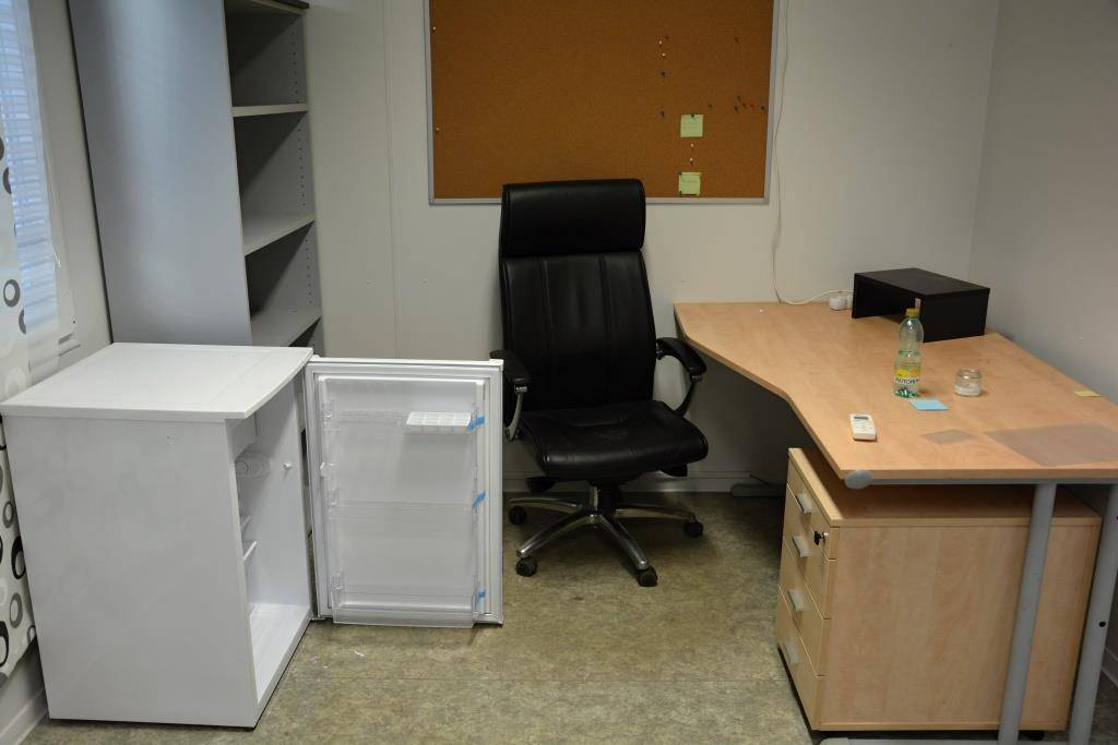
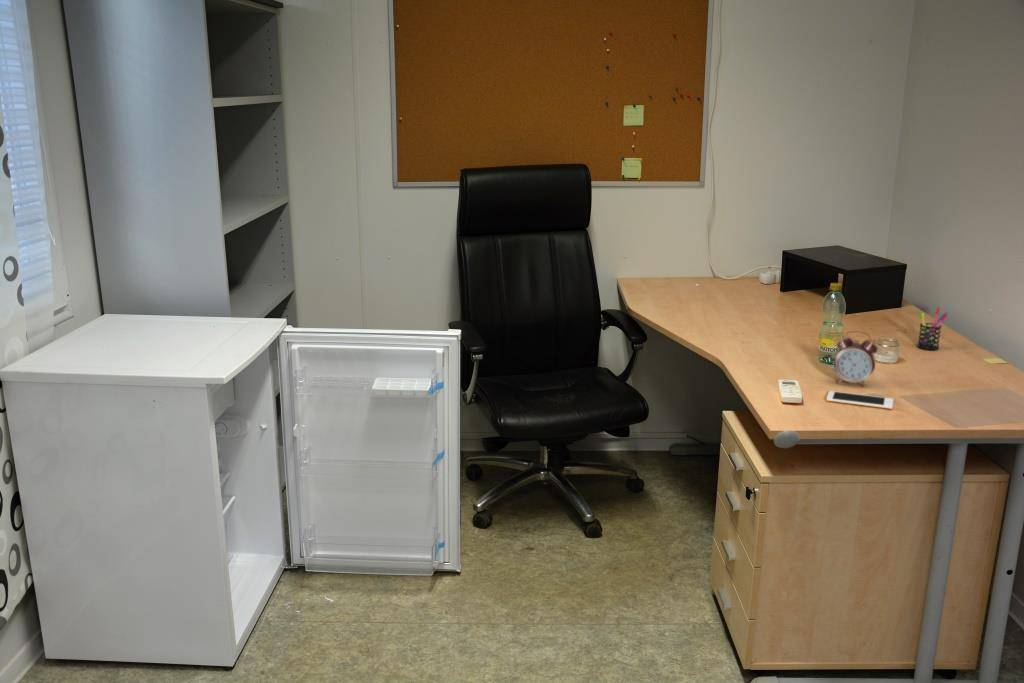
+ alarm clock [833,330,879,388]
+ pen holder [916,306,949,351]
+ cell phone [825,390,894,410]
